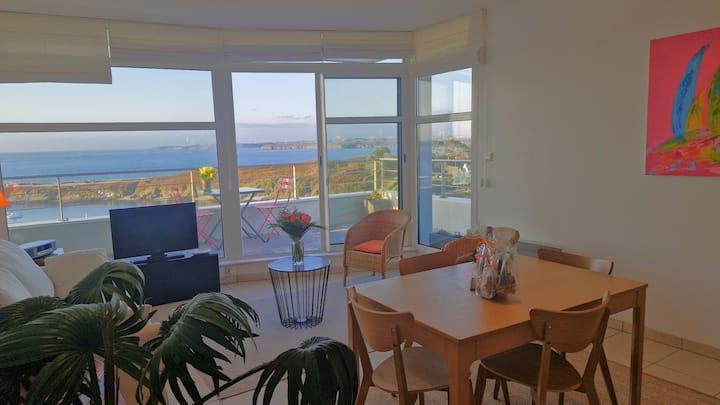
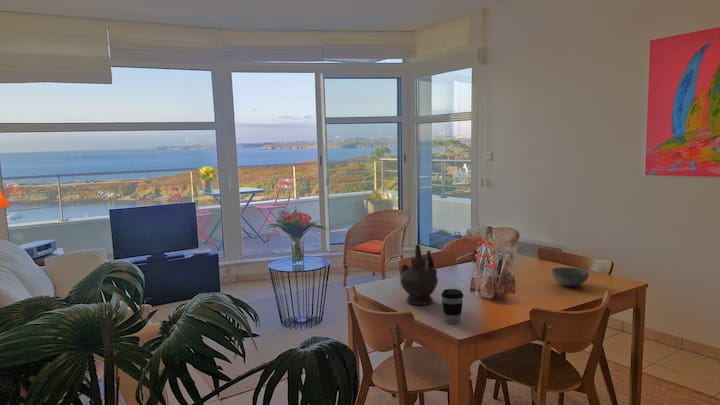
+ ceremonial vessel [399,243,439,306]
+ coffee cup [440,288,464,325]
+ bowl [550,266,590,287]
